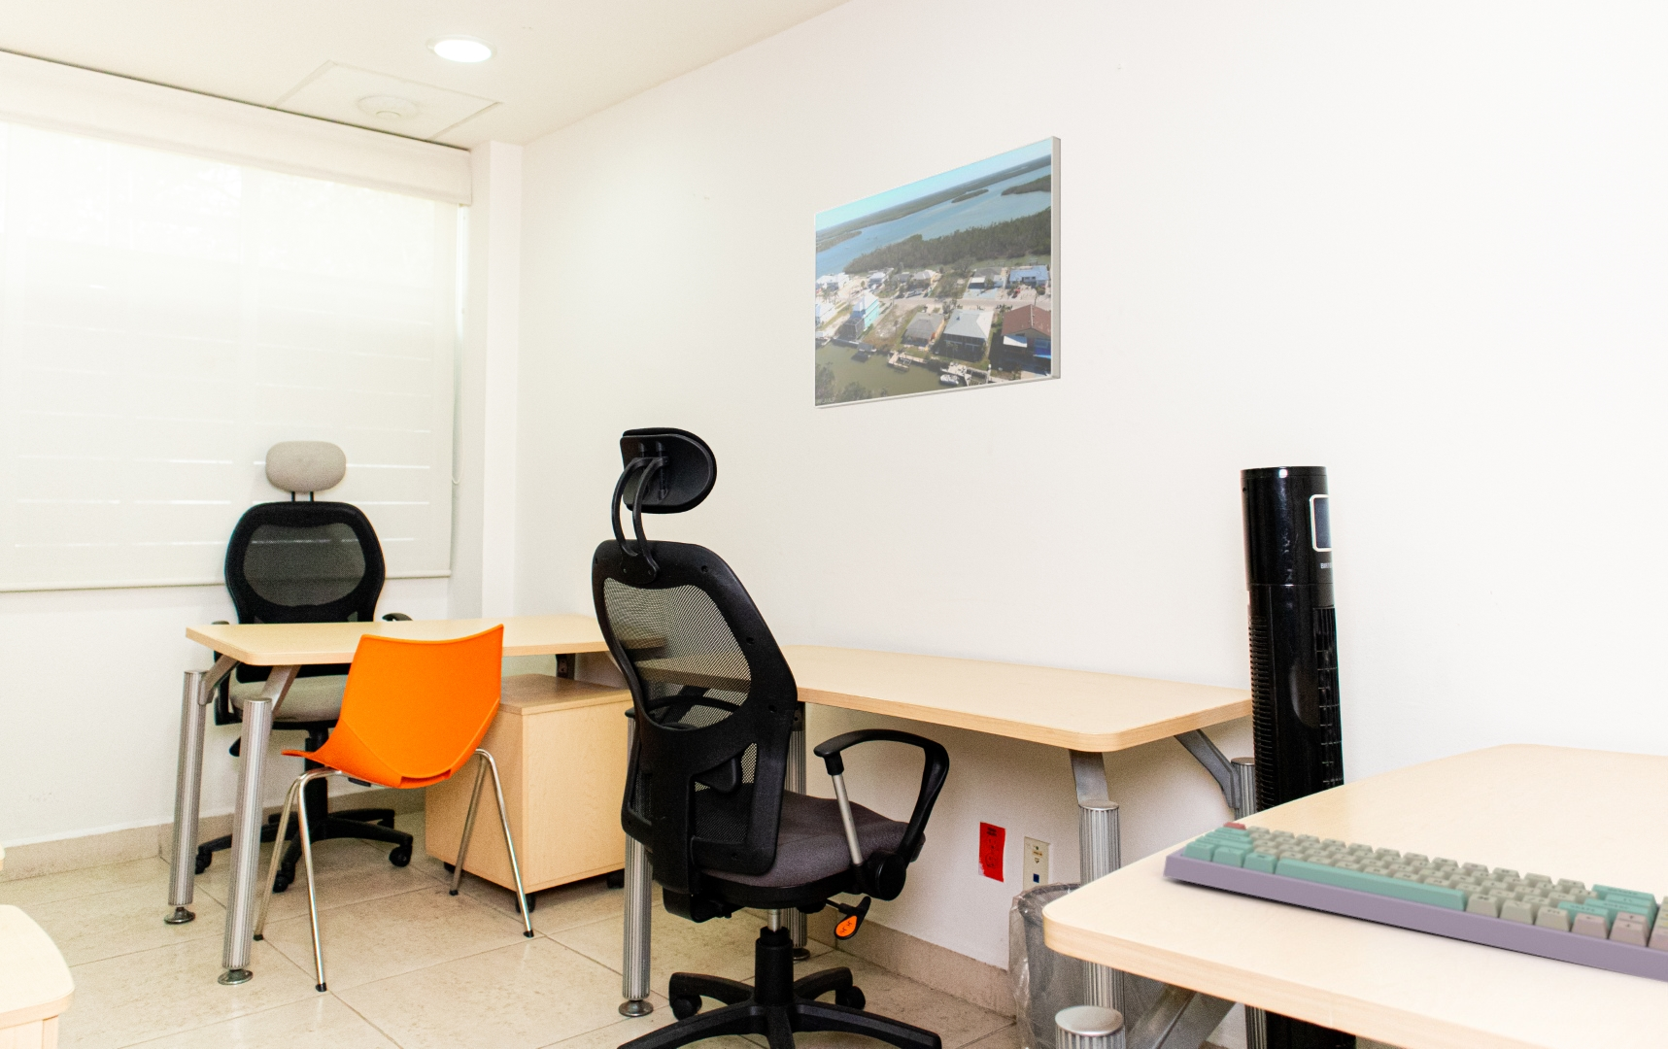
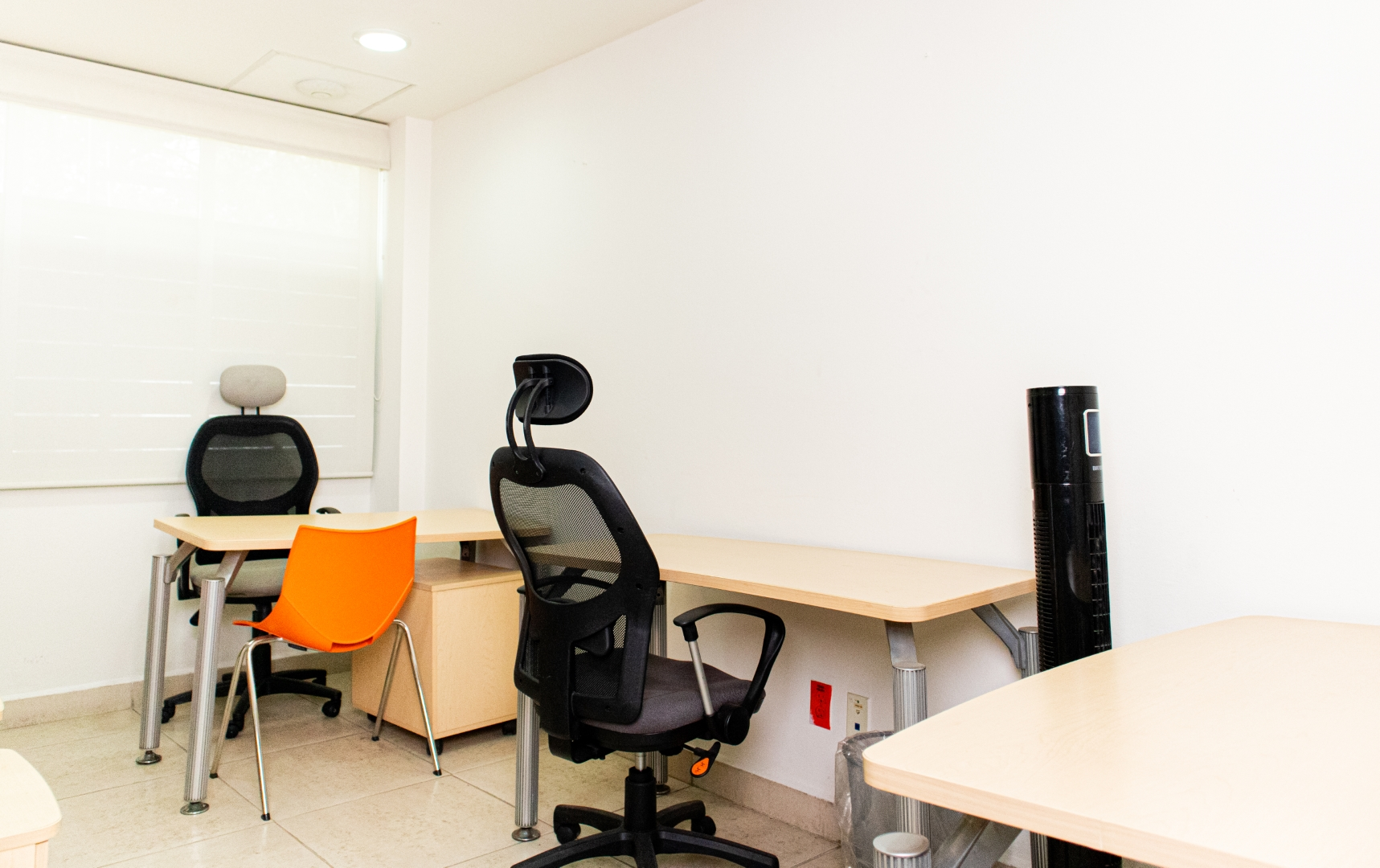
- keyboard [1162,821,1668,984]
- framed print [813,135,1061,410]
